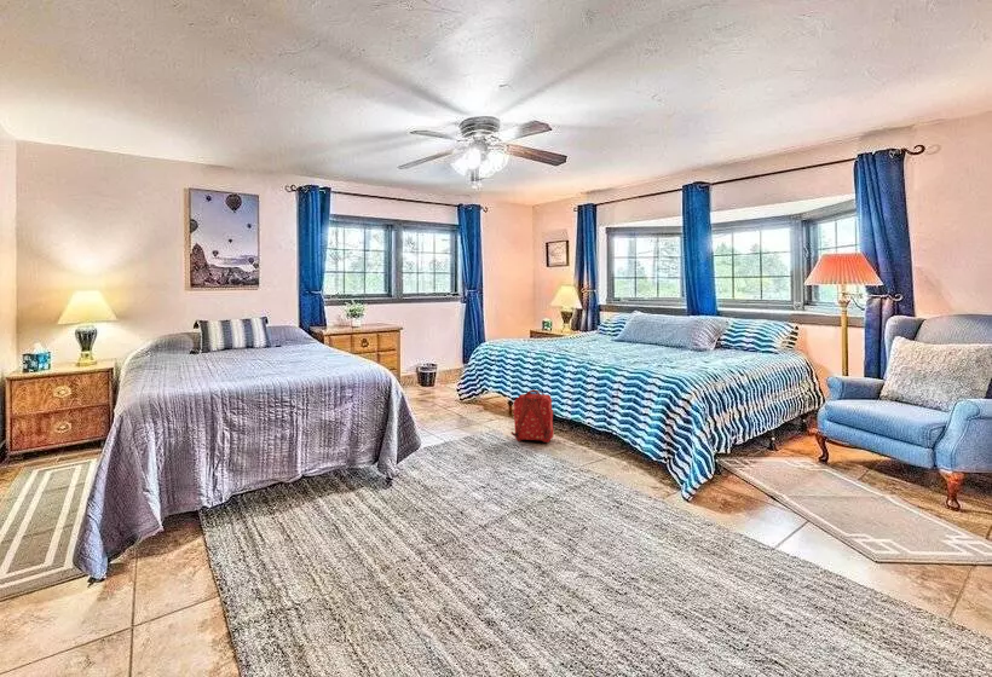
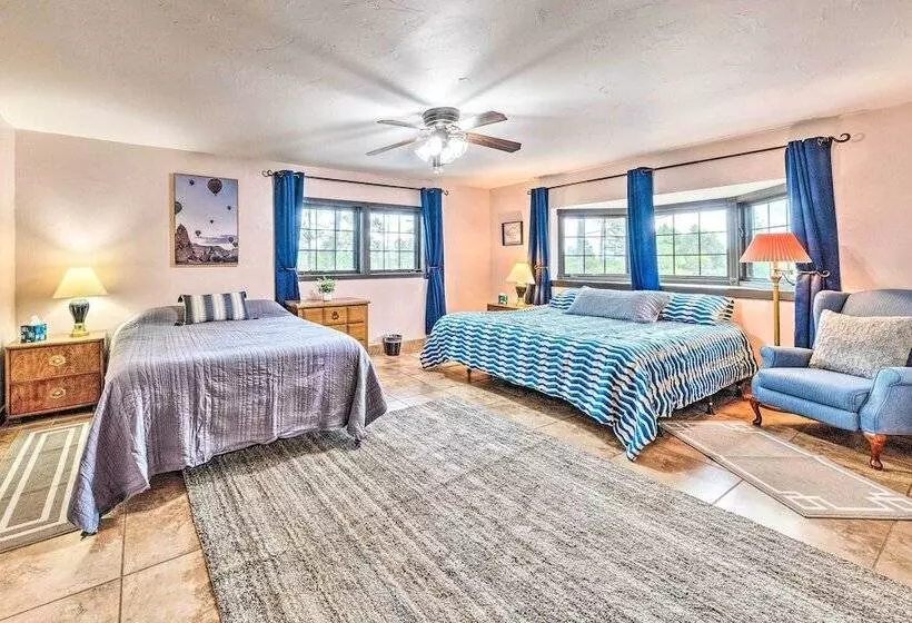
- backpack [509,388,555,444]
